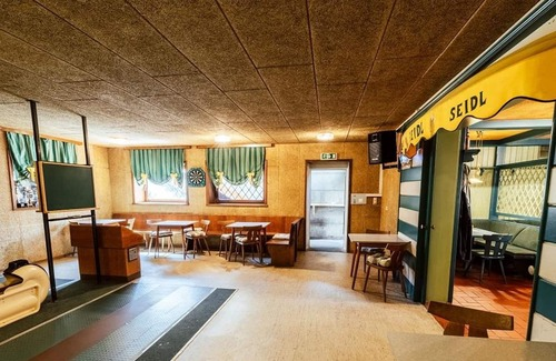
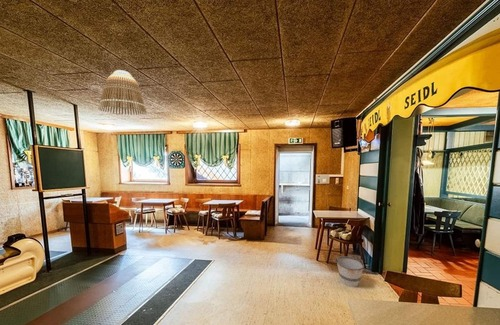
+ lamp shade [97,69,148,116]
+ bucket [332,255,365,288]
